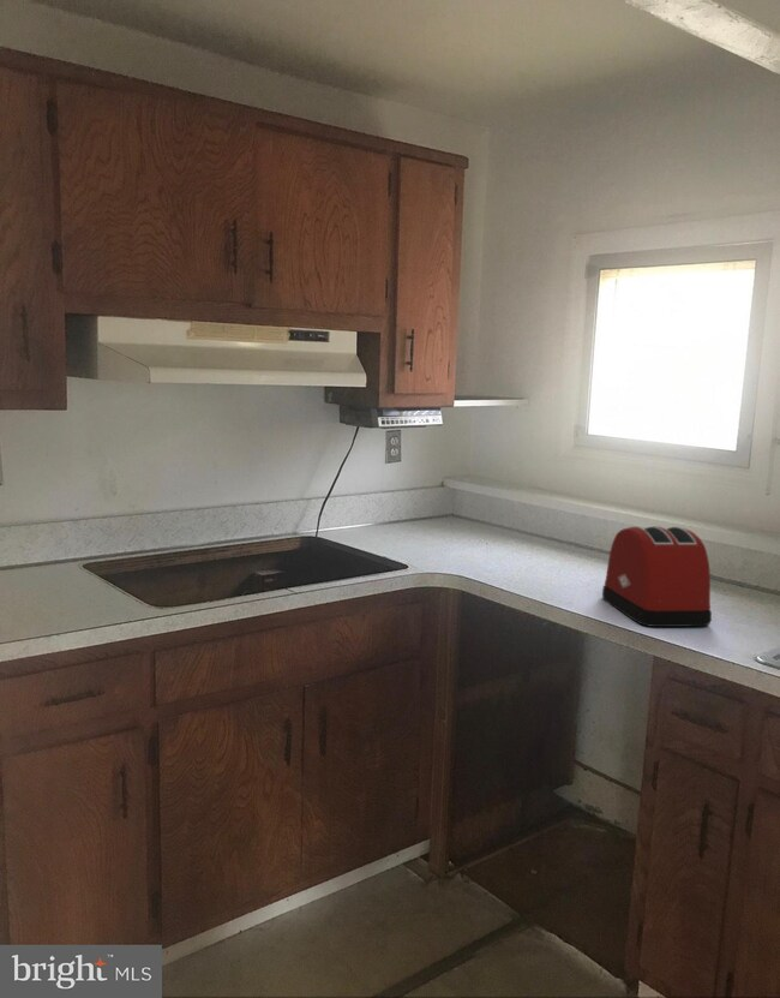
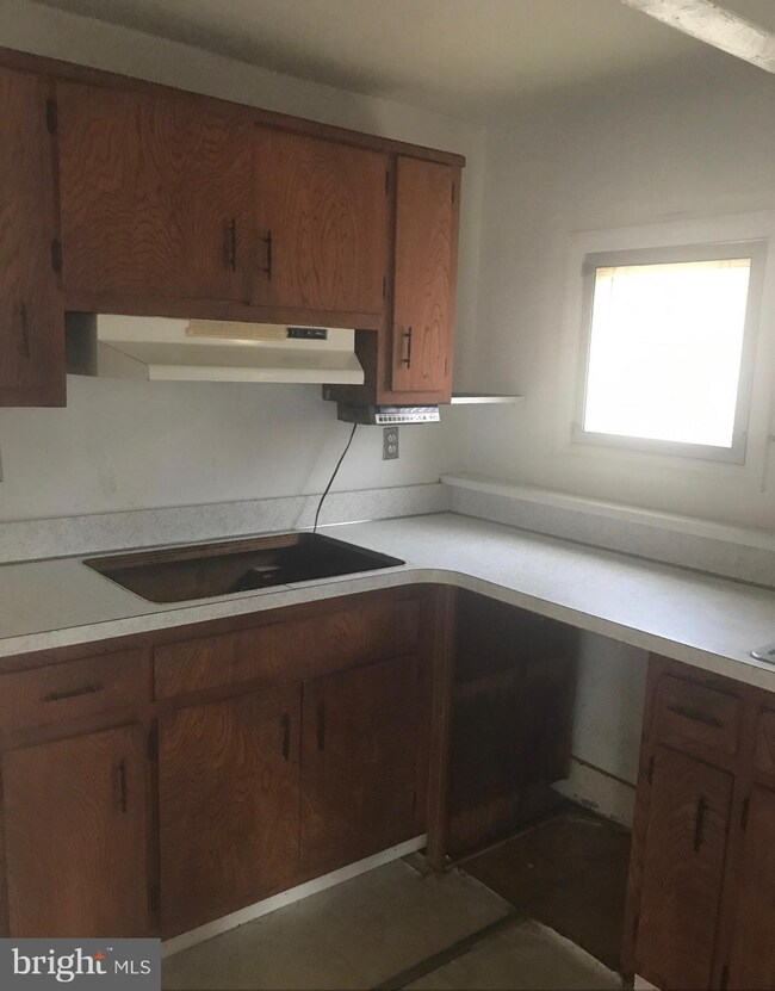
- toaster [601,525,713,628]
